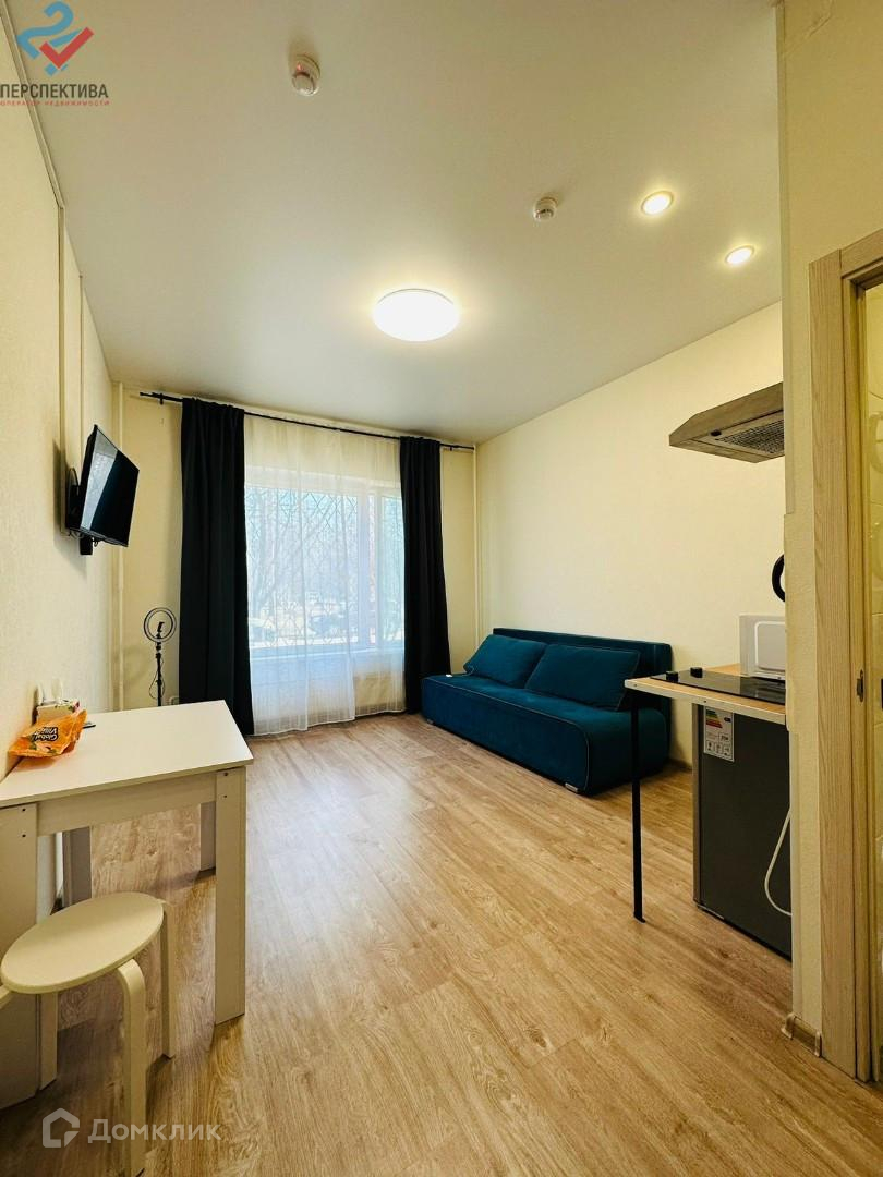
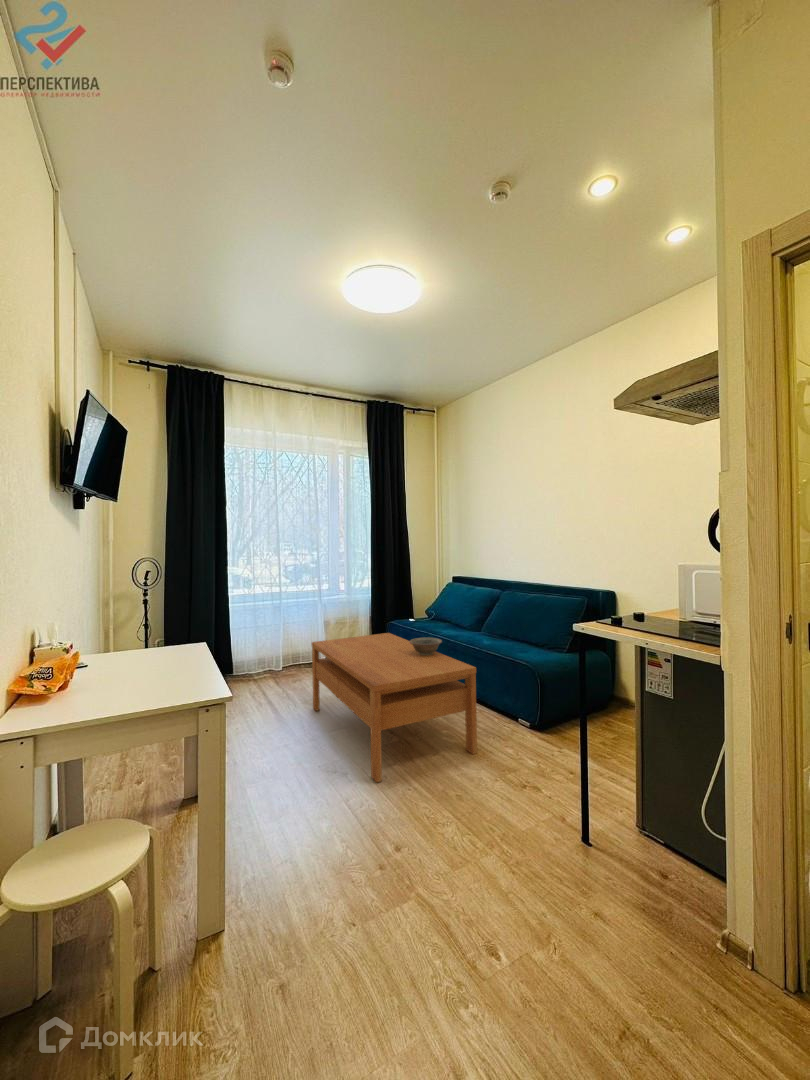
+ decorative bowl [408,637,443,655]
+ coffee table [311,632,478,784]
